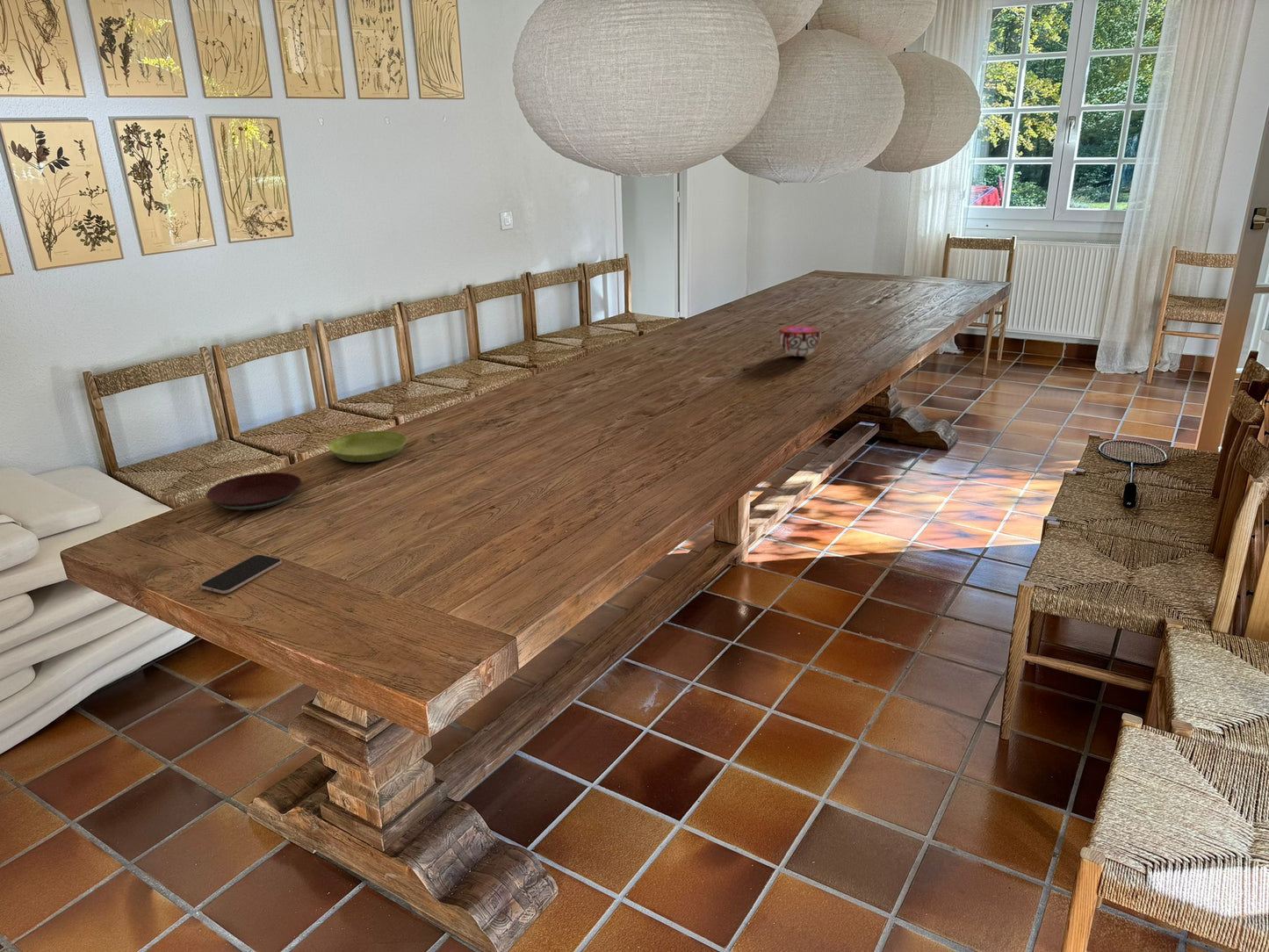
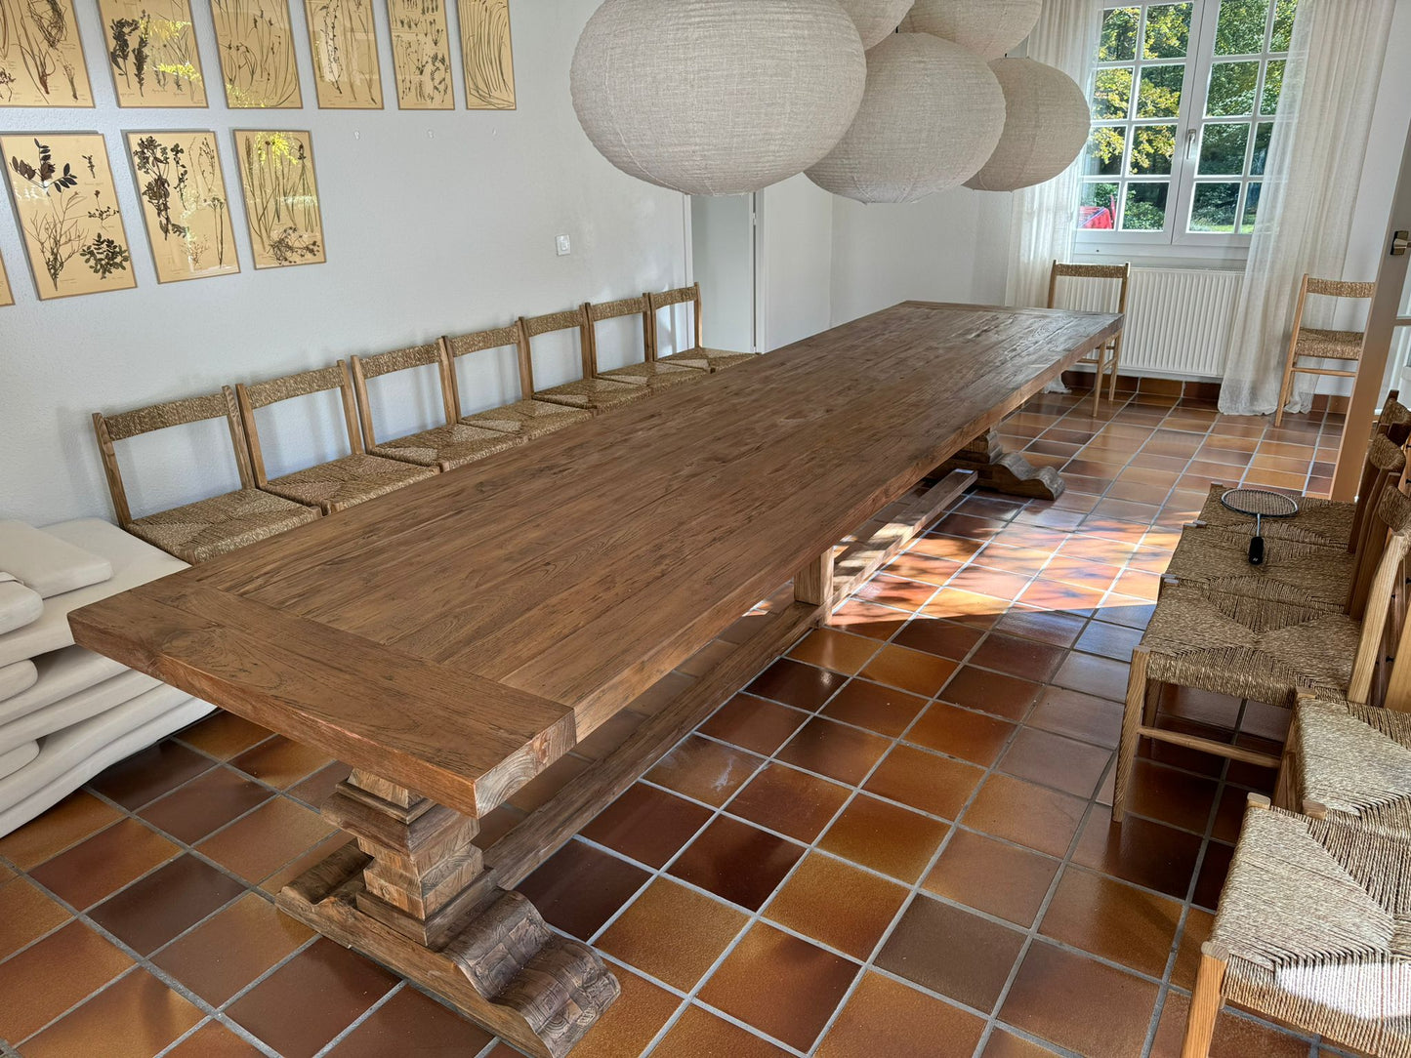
- saucer [327,429,407,464]
- smartphone [200,553,283,595]
- decorative bowl [778,325,822,357]
- plate [205,472,303,512]
